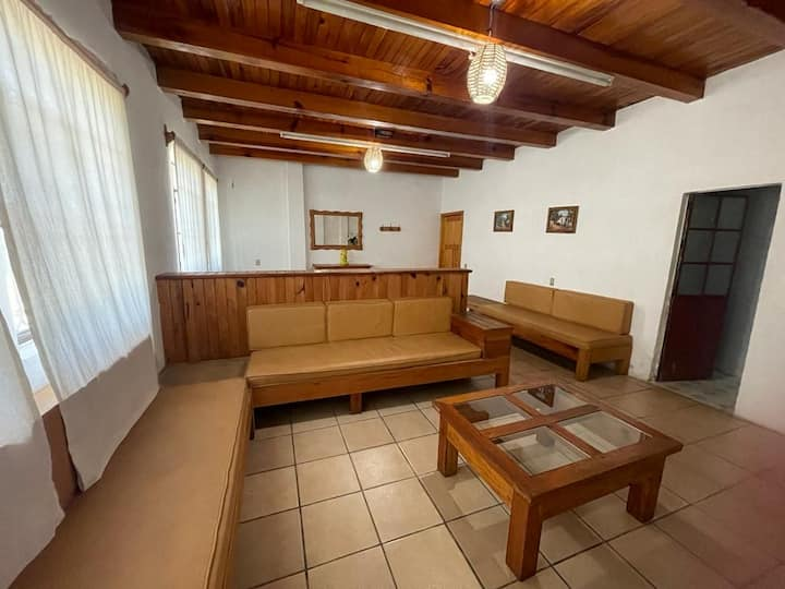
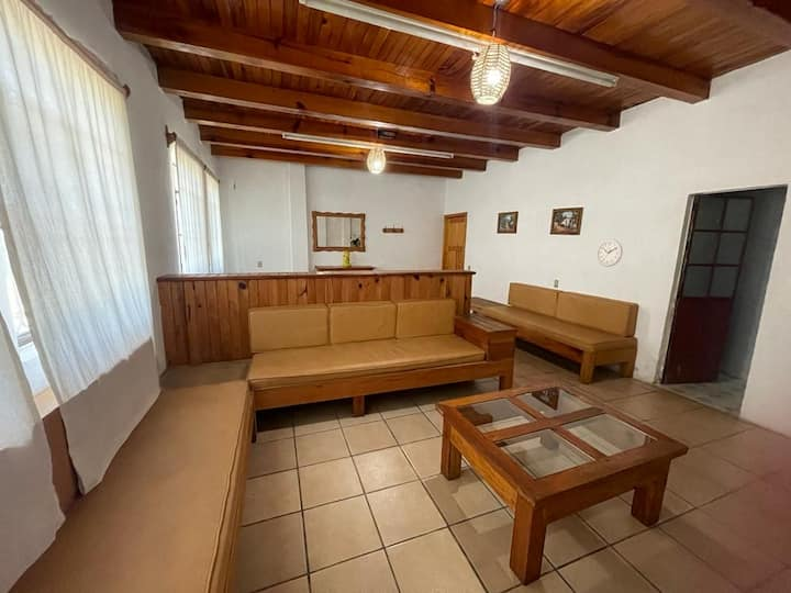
+ wall clock [595,238,624,268]
